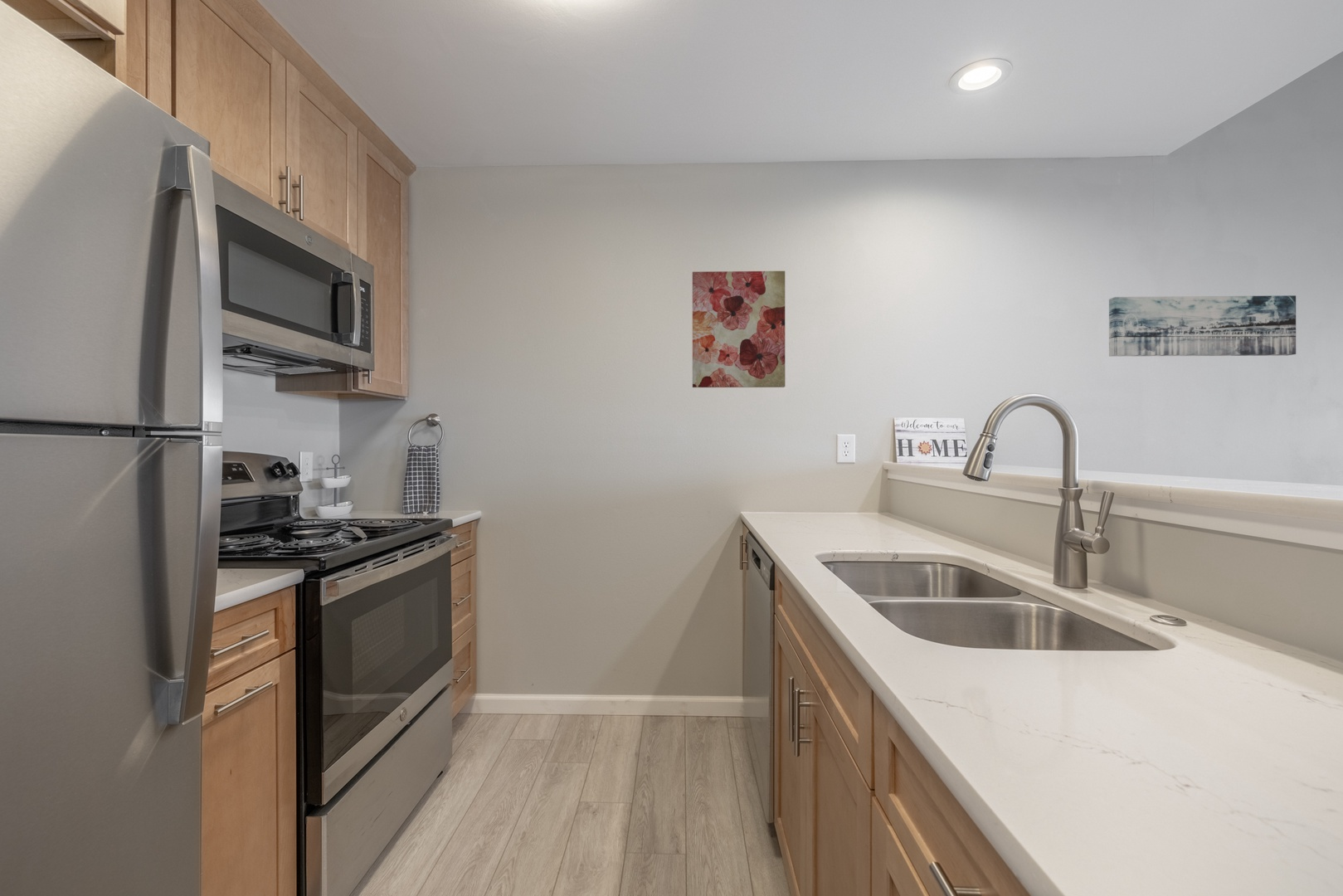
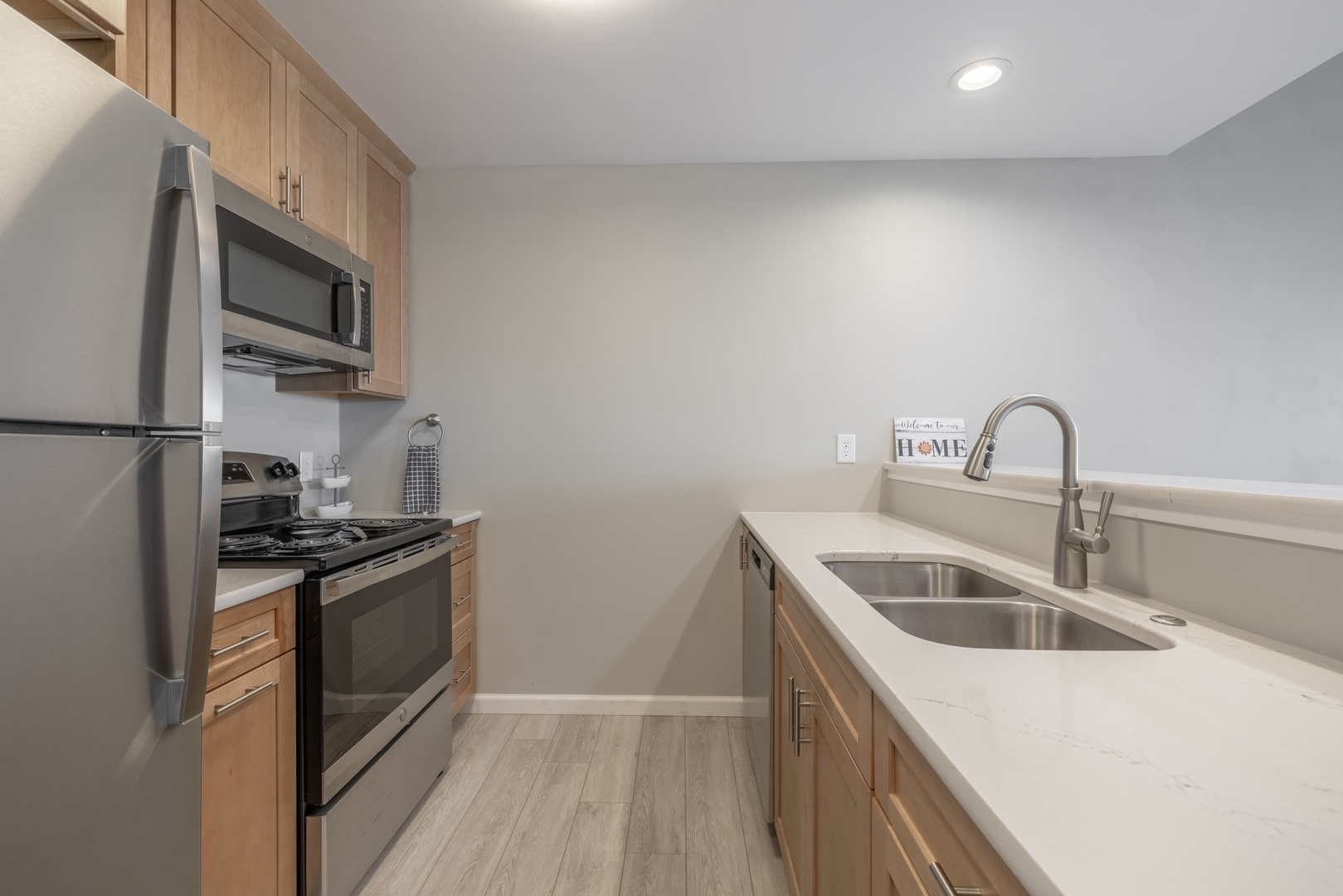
- wall art [692,270,786,388]
- wall art [1108,295,1297,358]
